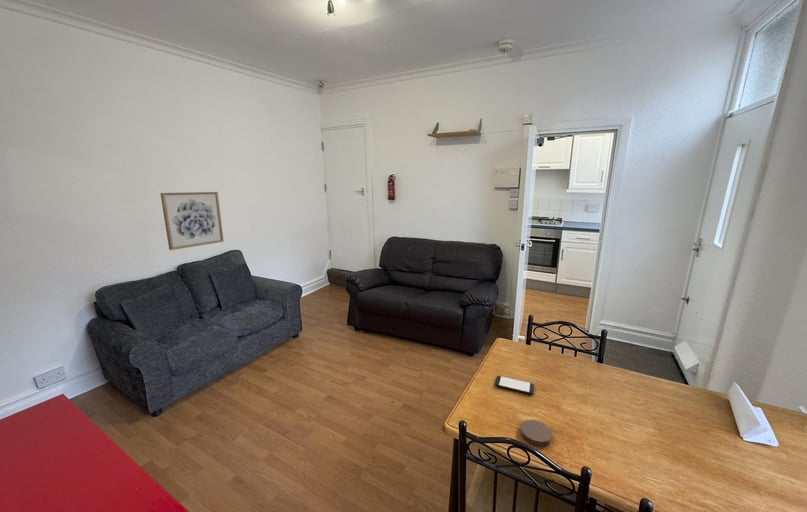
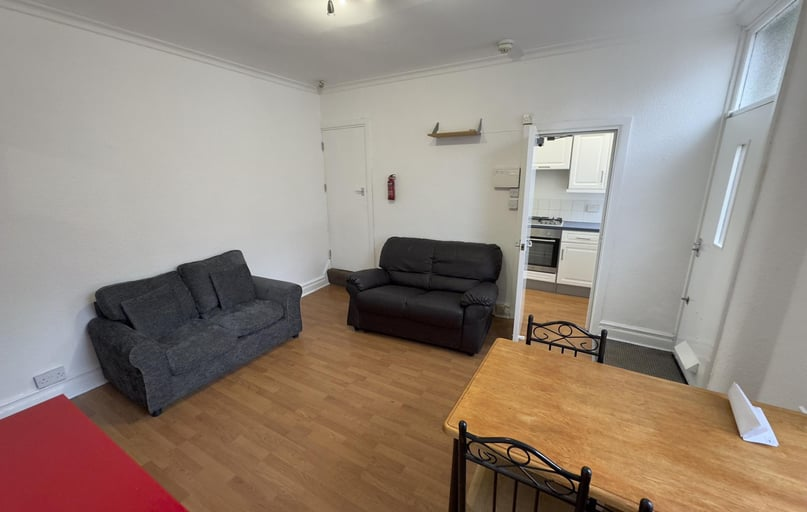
- coaster [519,419,553,446]
- wall art [159,191,224,251]
- smartphone [494,375,535,395]
